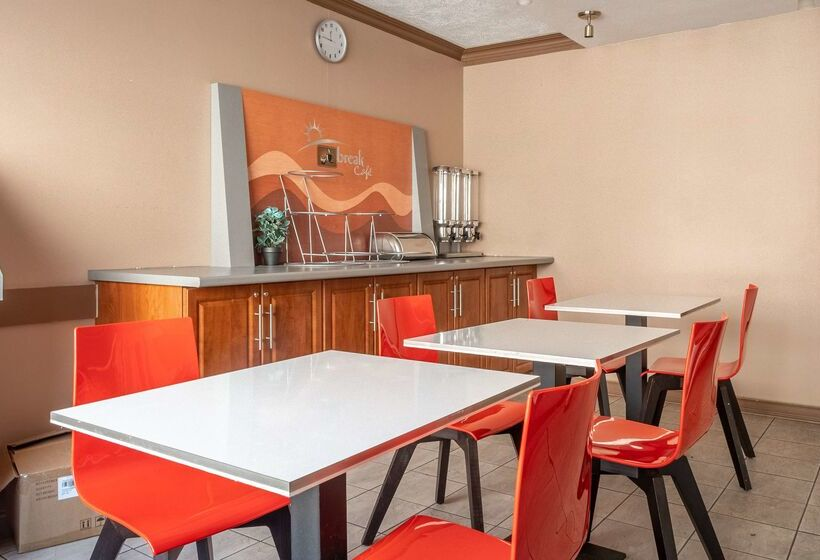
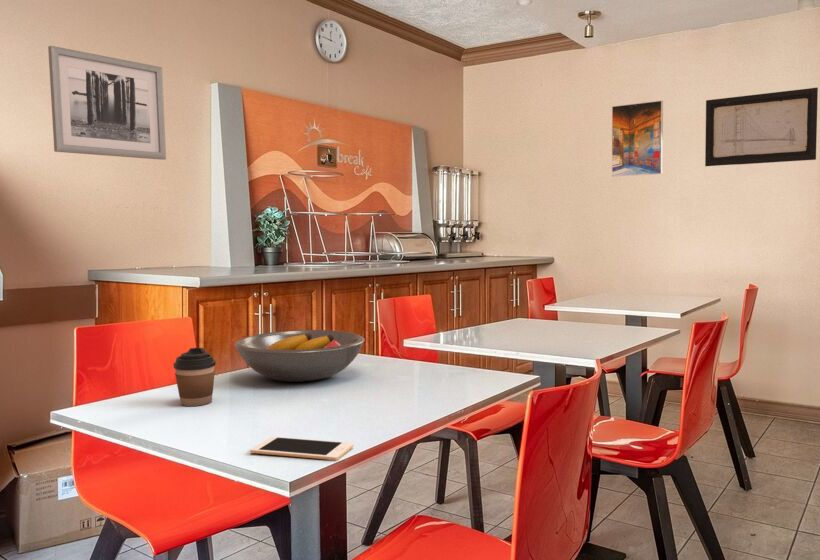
+ wall art [704,87,819,168]
+ coffee cup [172,347,217,407]
+ cell phone [249,436,354,461]
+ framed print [611,99,664,178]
+ fruit bowl [234,329,366,383]
+ wall art [47,45,167,161]
